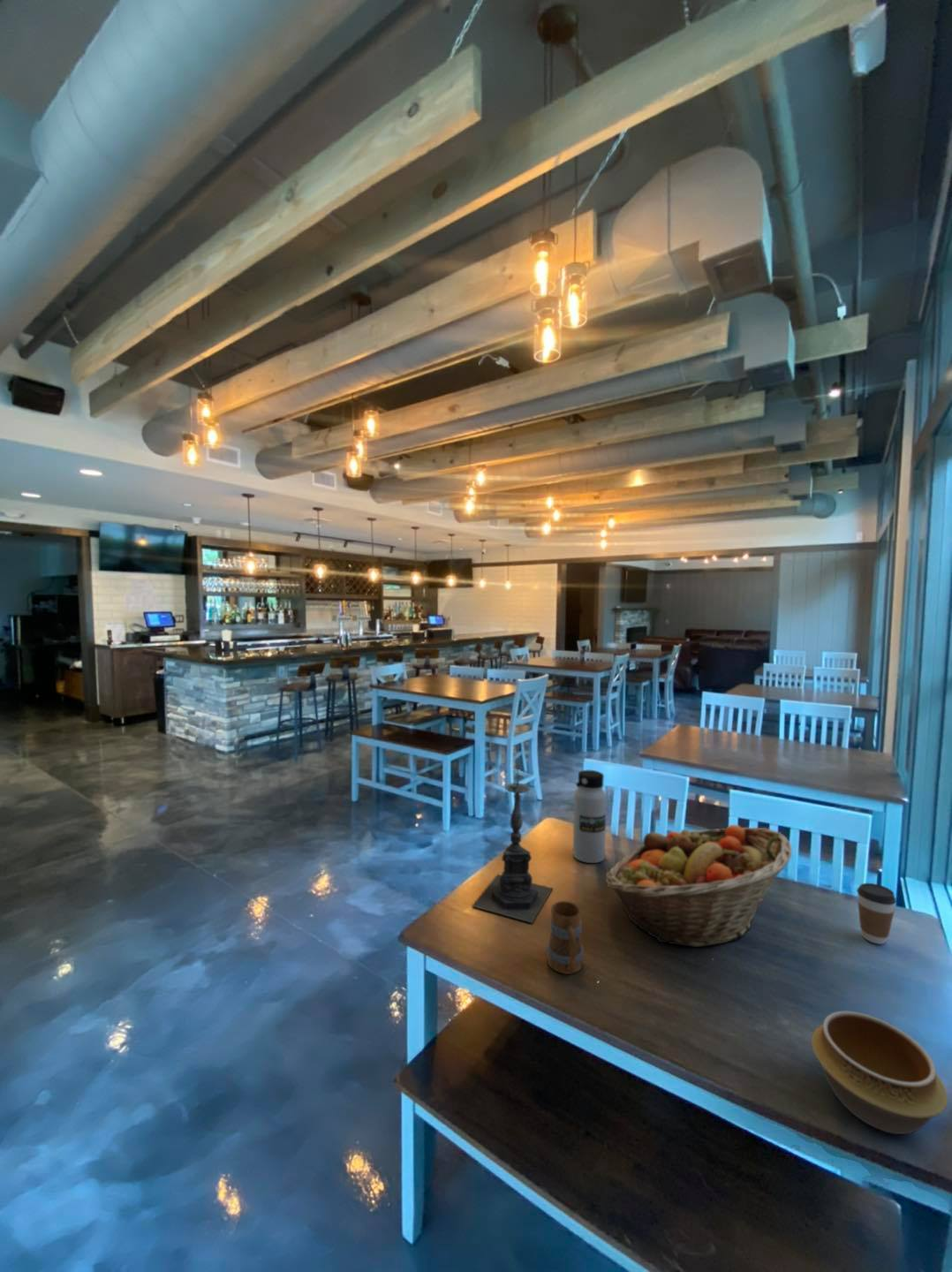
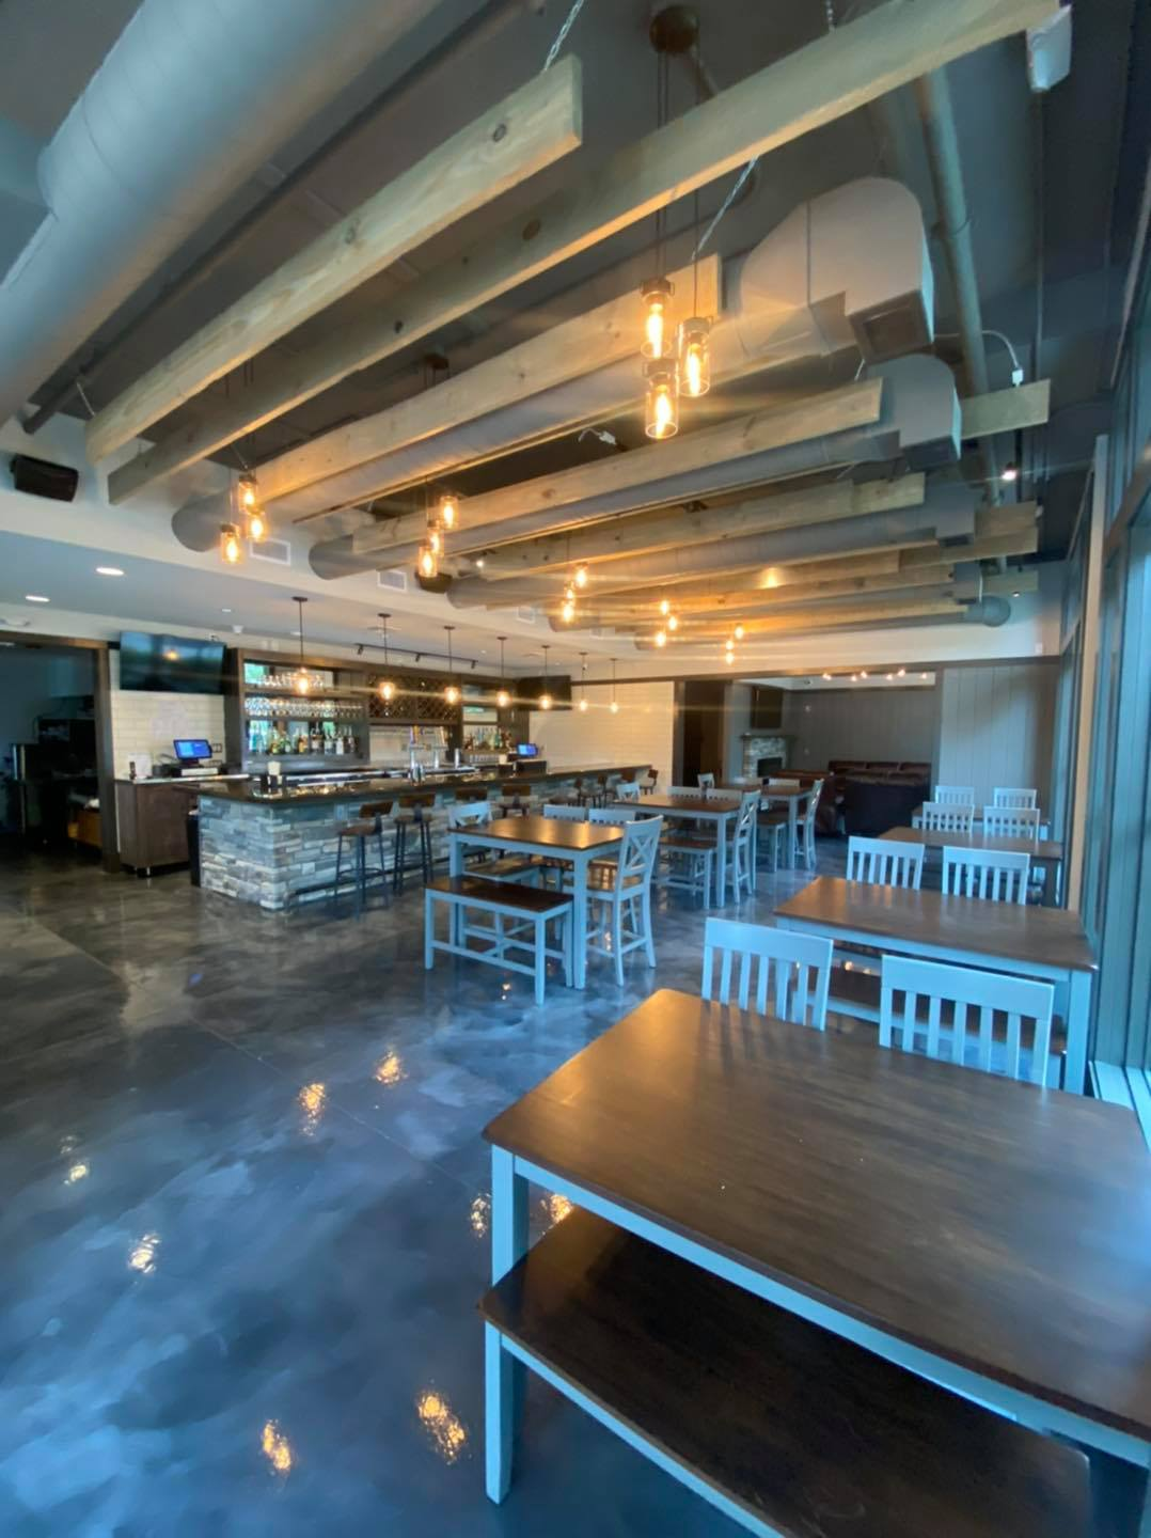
- candle holder [471,767,554,924]
- water bottle [572,769,608,864]
- mug [546,900,585,975]
- fruit basket [605,824,793,948]
- bowl [811,1011,949,1135]
- coffee cup [856,882,897,945]
